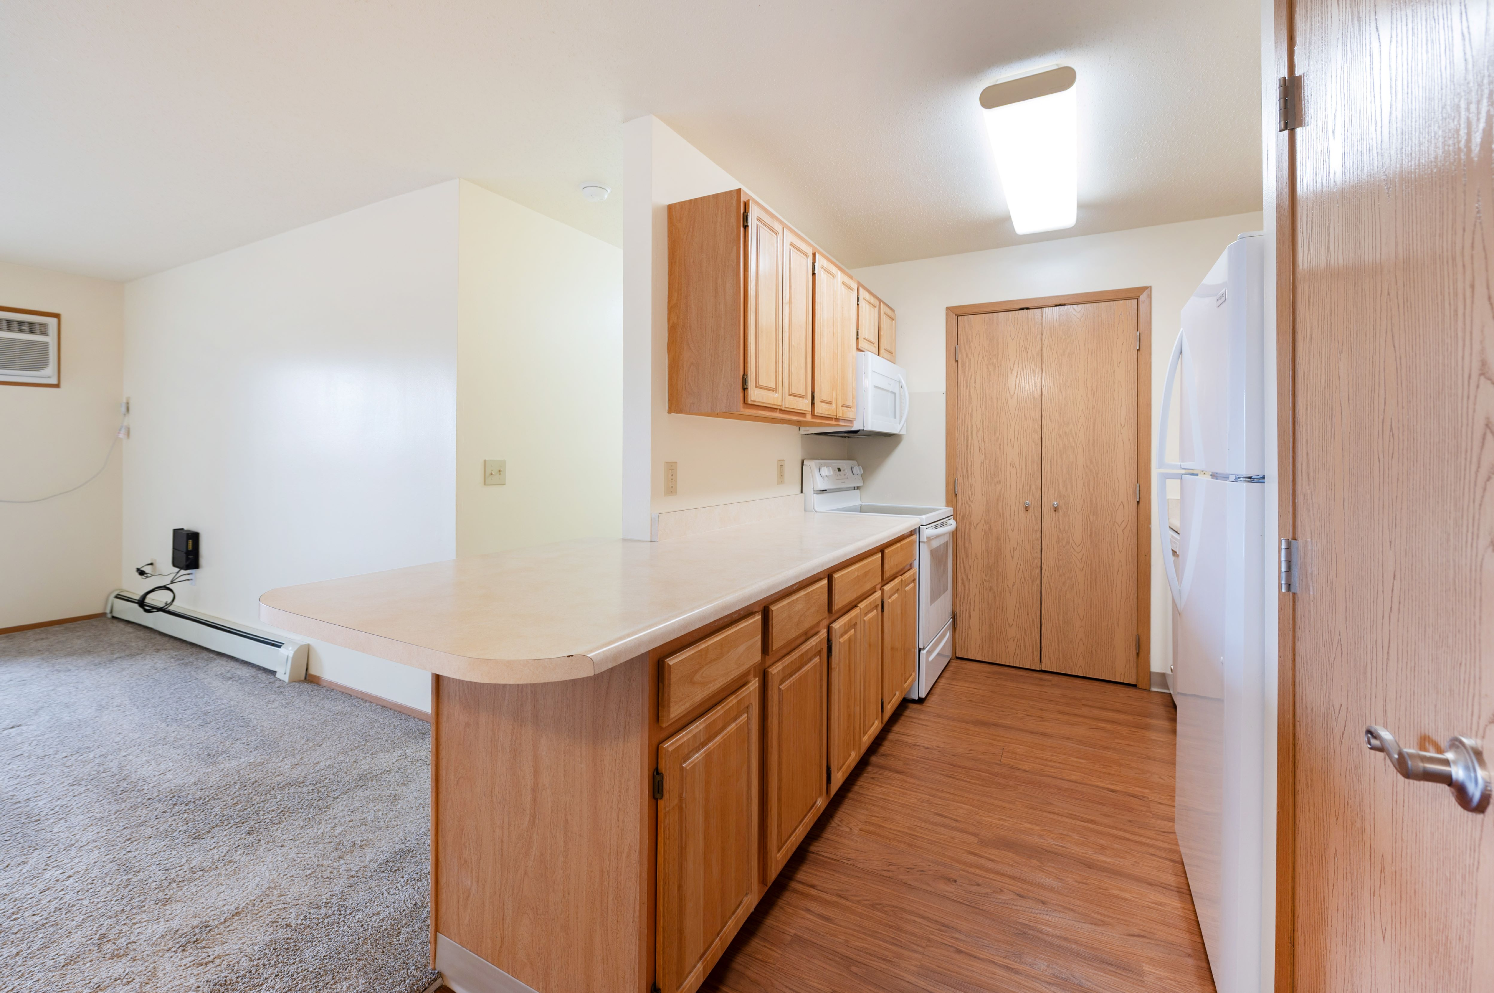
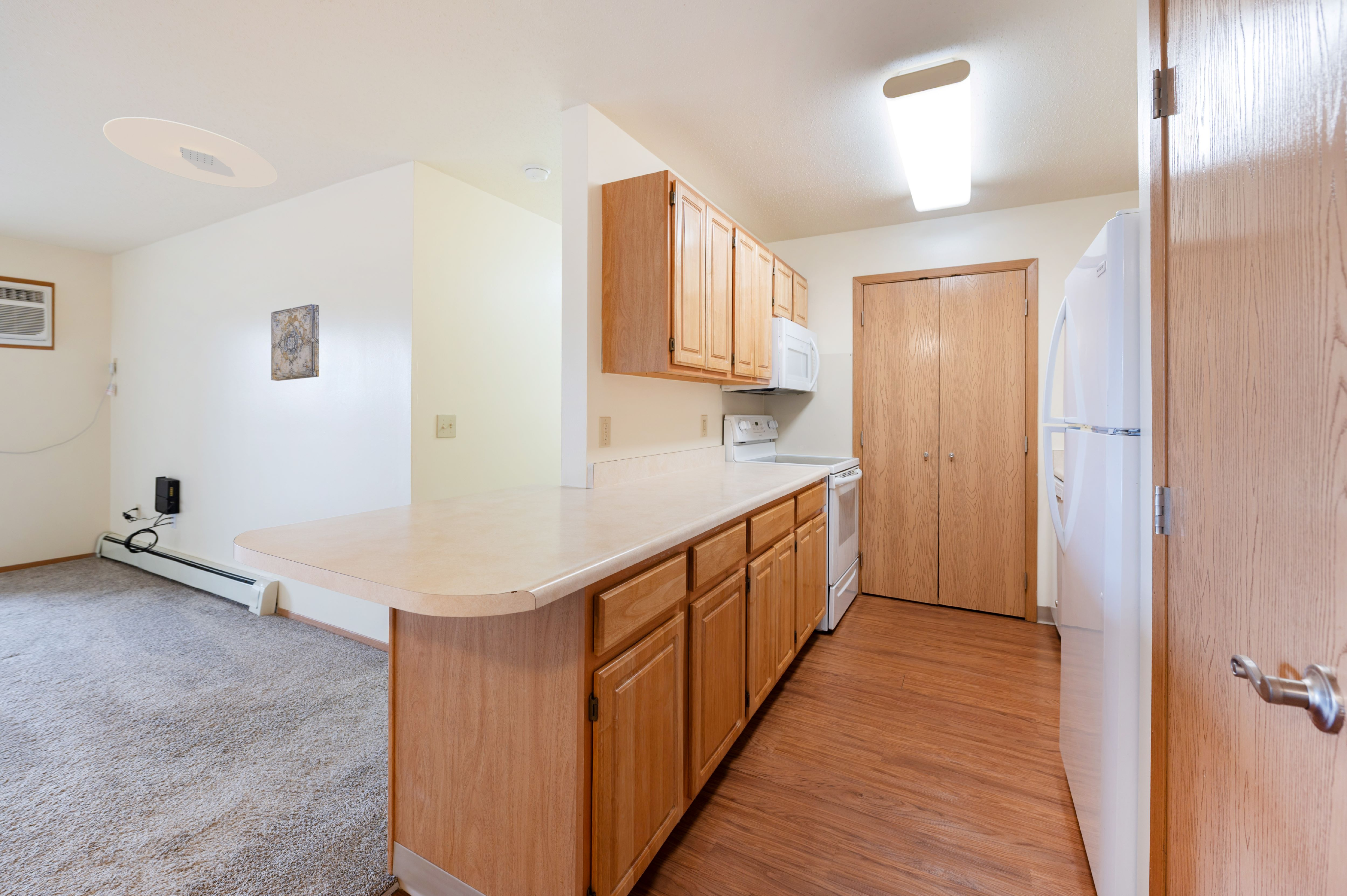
+ wall art [271,303,319,381]
+ ceiling light [103,117,278,188]
